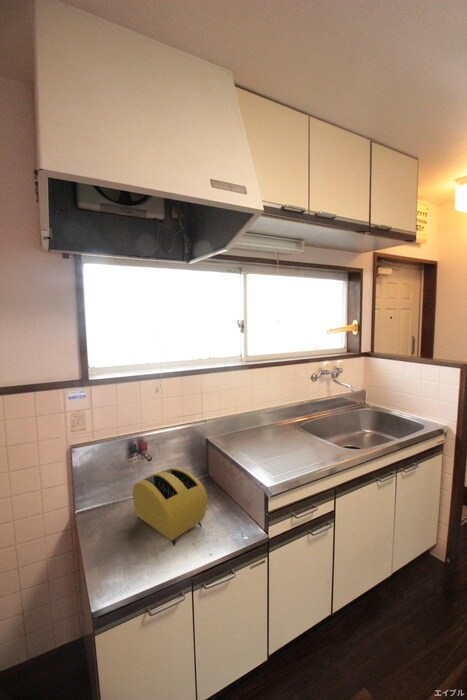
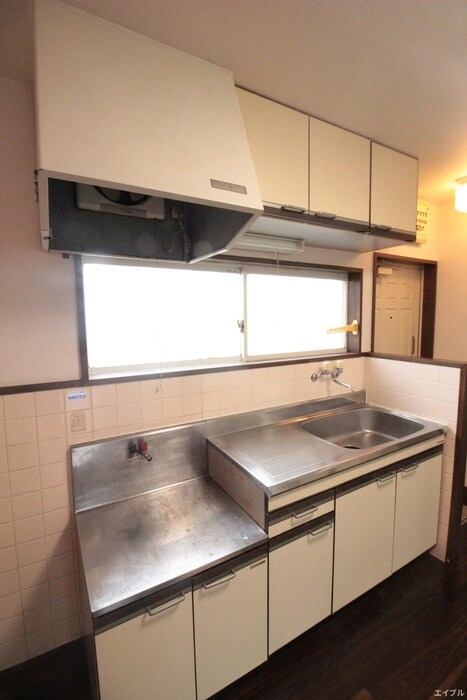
- toaster [131,467,209,547]
